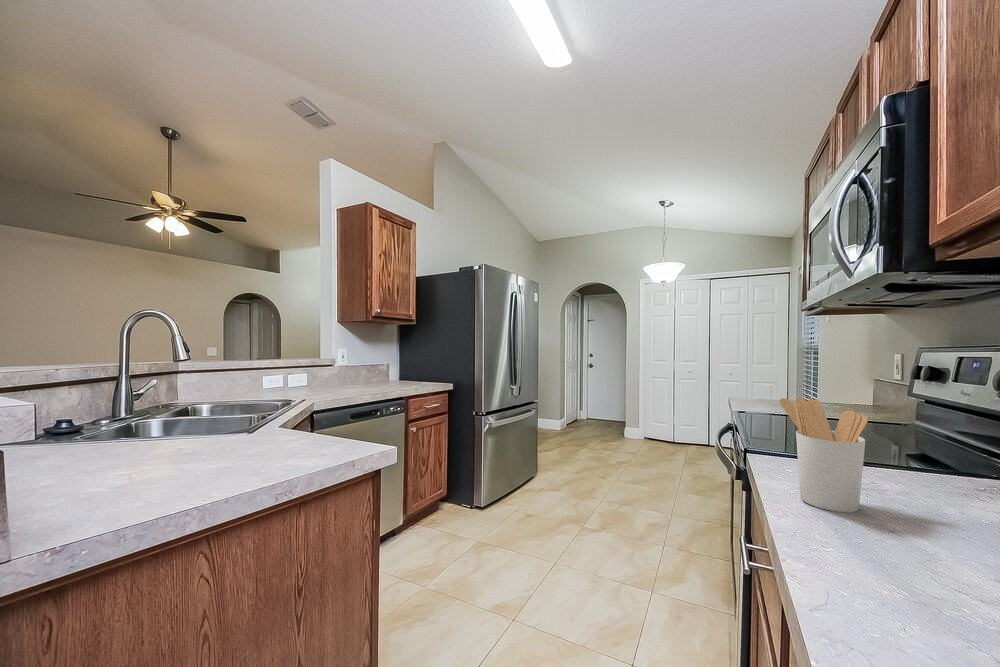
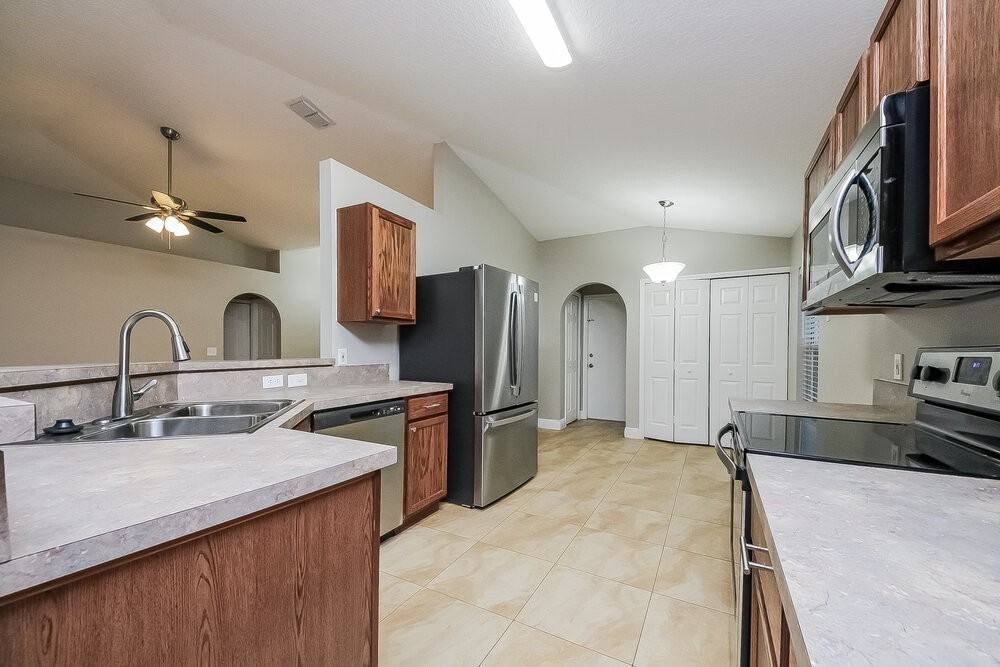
- utensil holder [778,397,869,513]
